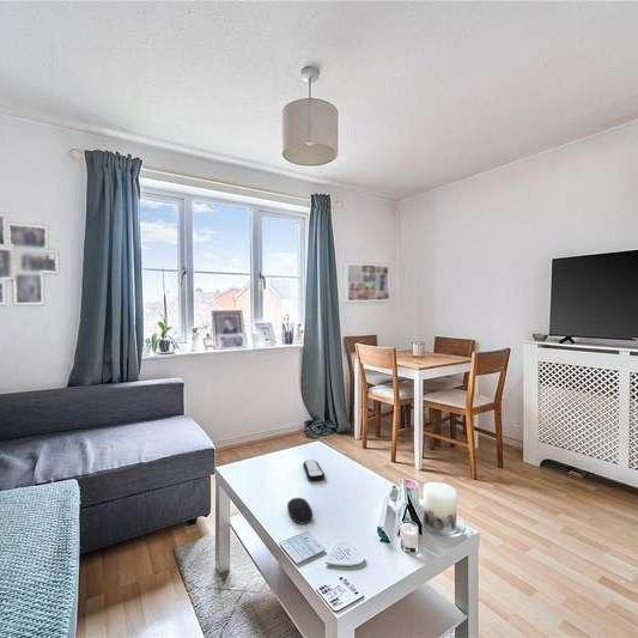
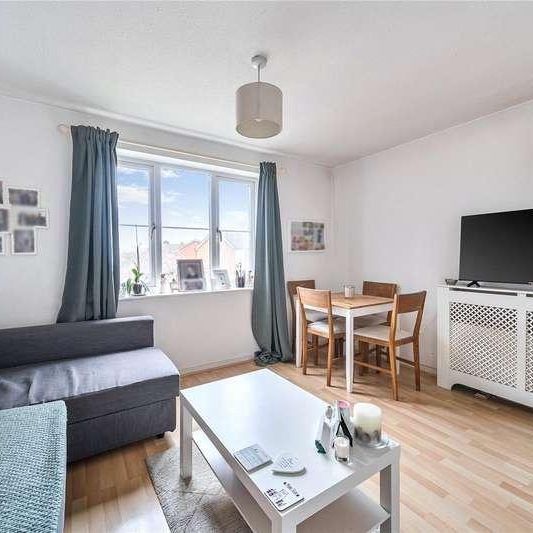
- remote control [302,460,326,481]
- computer mouse [286,497,314,524]
